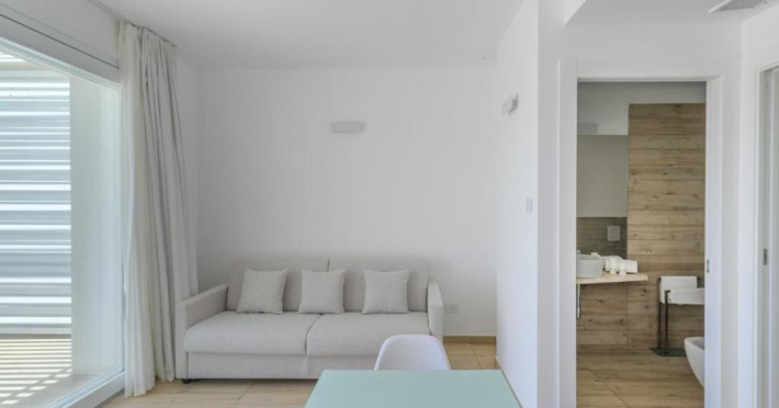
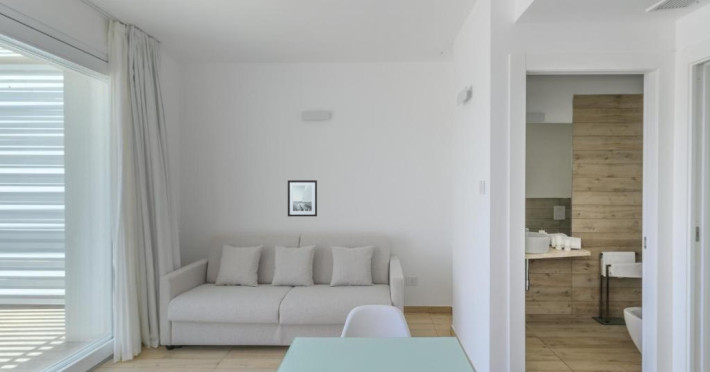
+ wall art [287,179,318,217]
